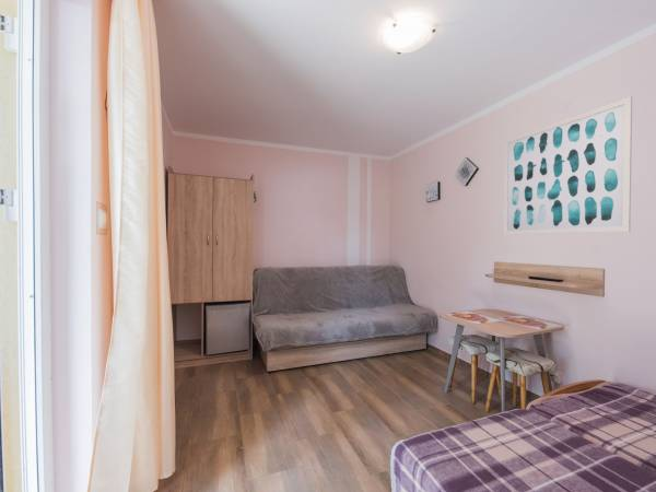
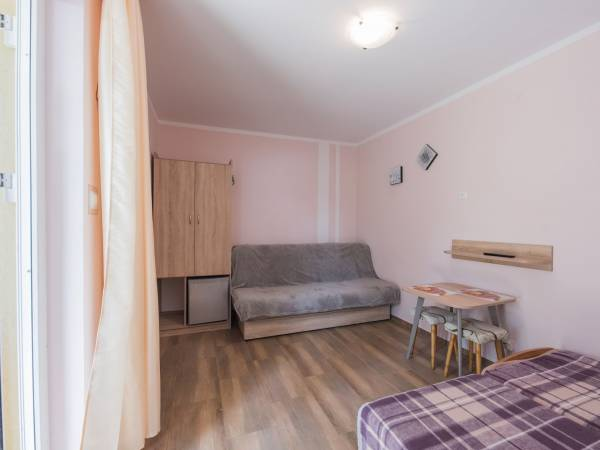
- wall art [503,95,633,236]
